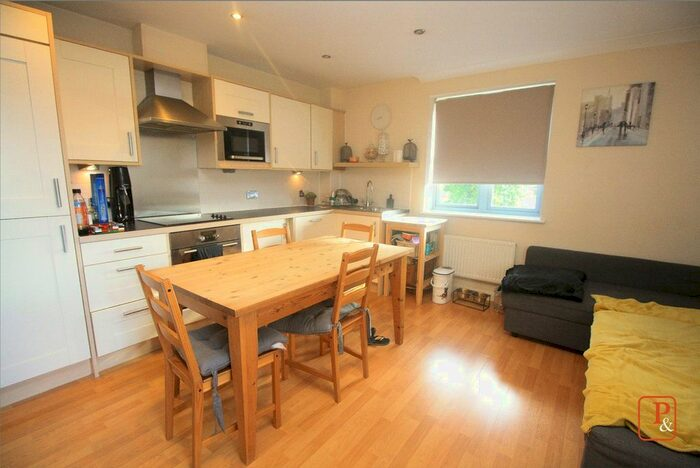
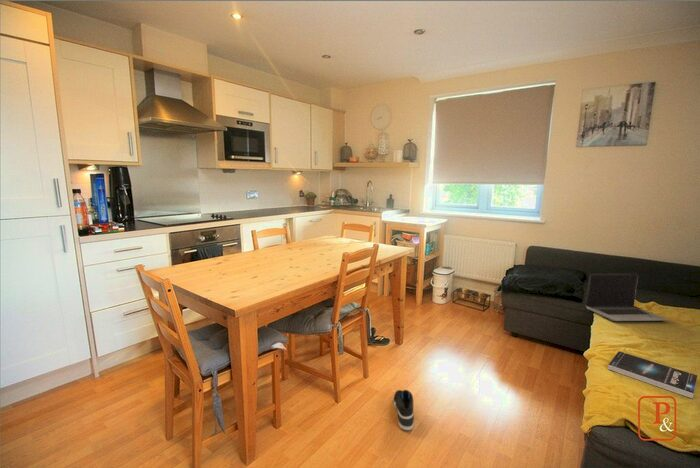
+ sneaker [393,389,415,431]
+ book [607,350,698,400]
+ laptop computer [585,273,669,322]
